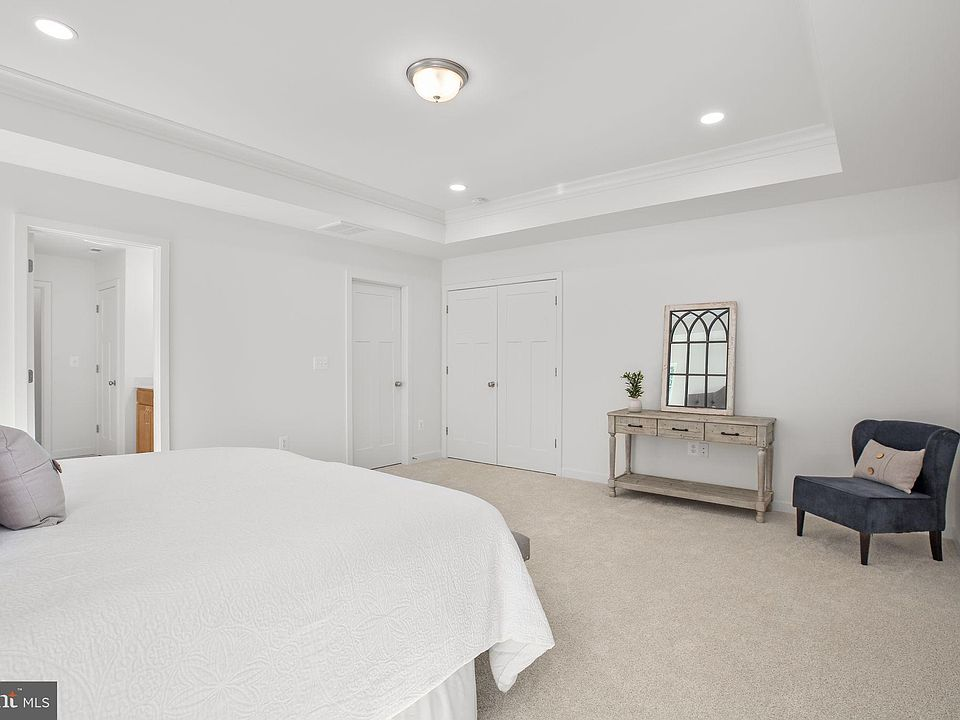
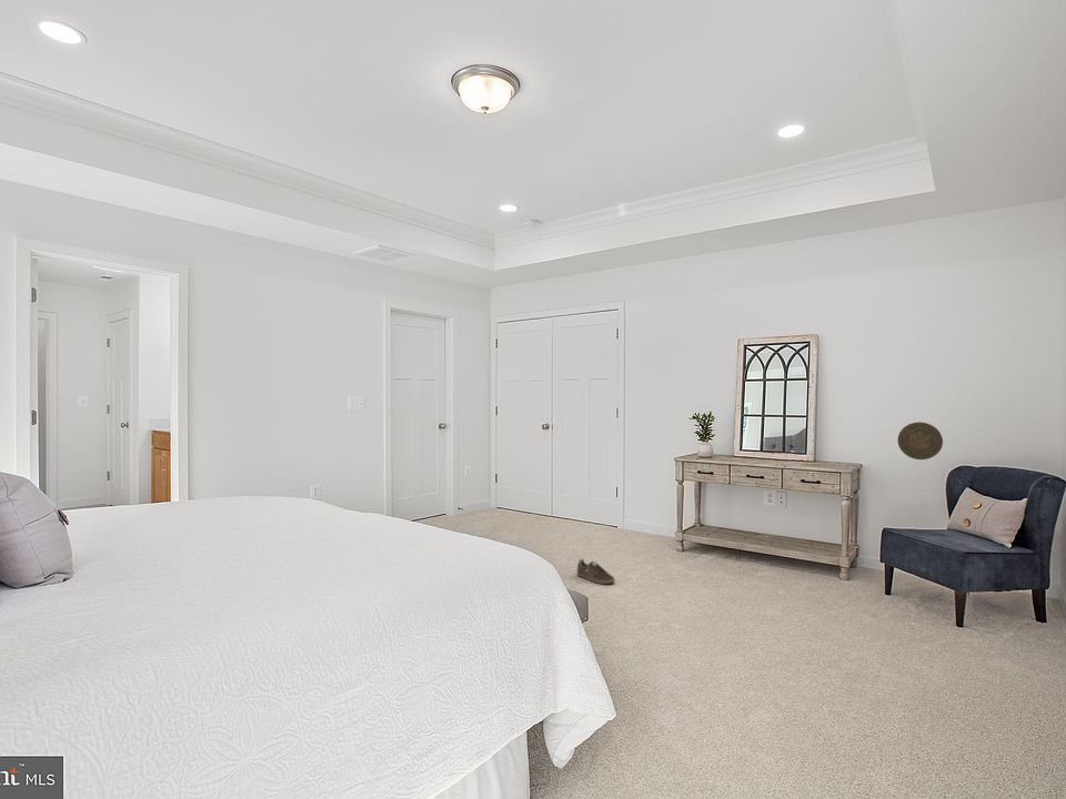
+ sneaker [576,557,616,585]
+ decorative plate [896,421,944,461]
